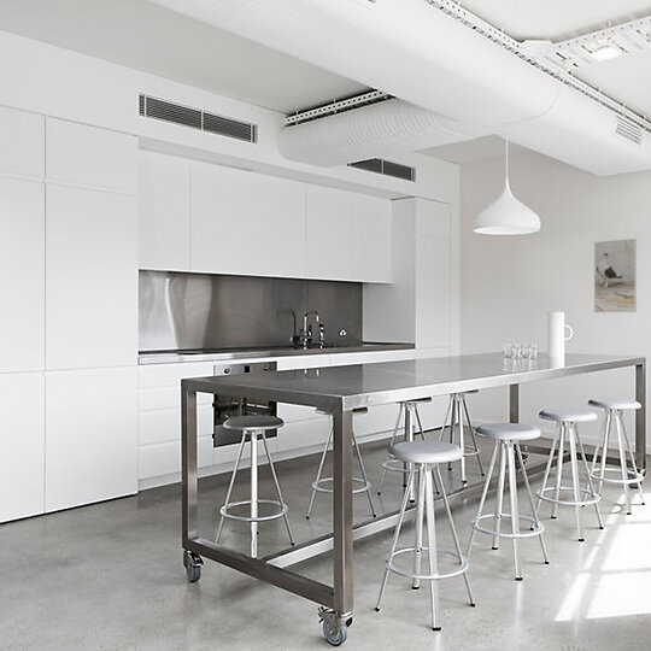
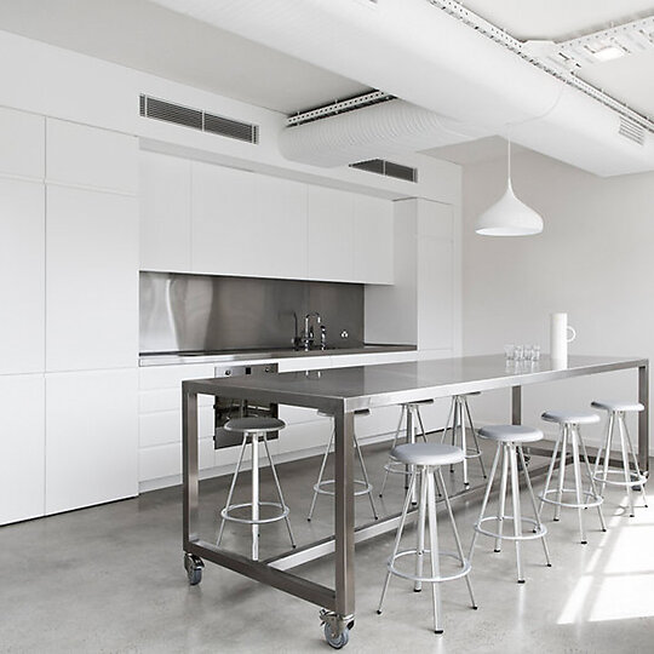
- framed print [593,237,638,313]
